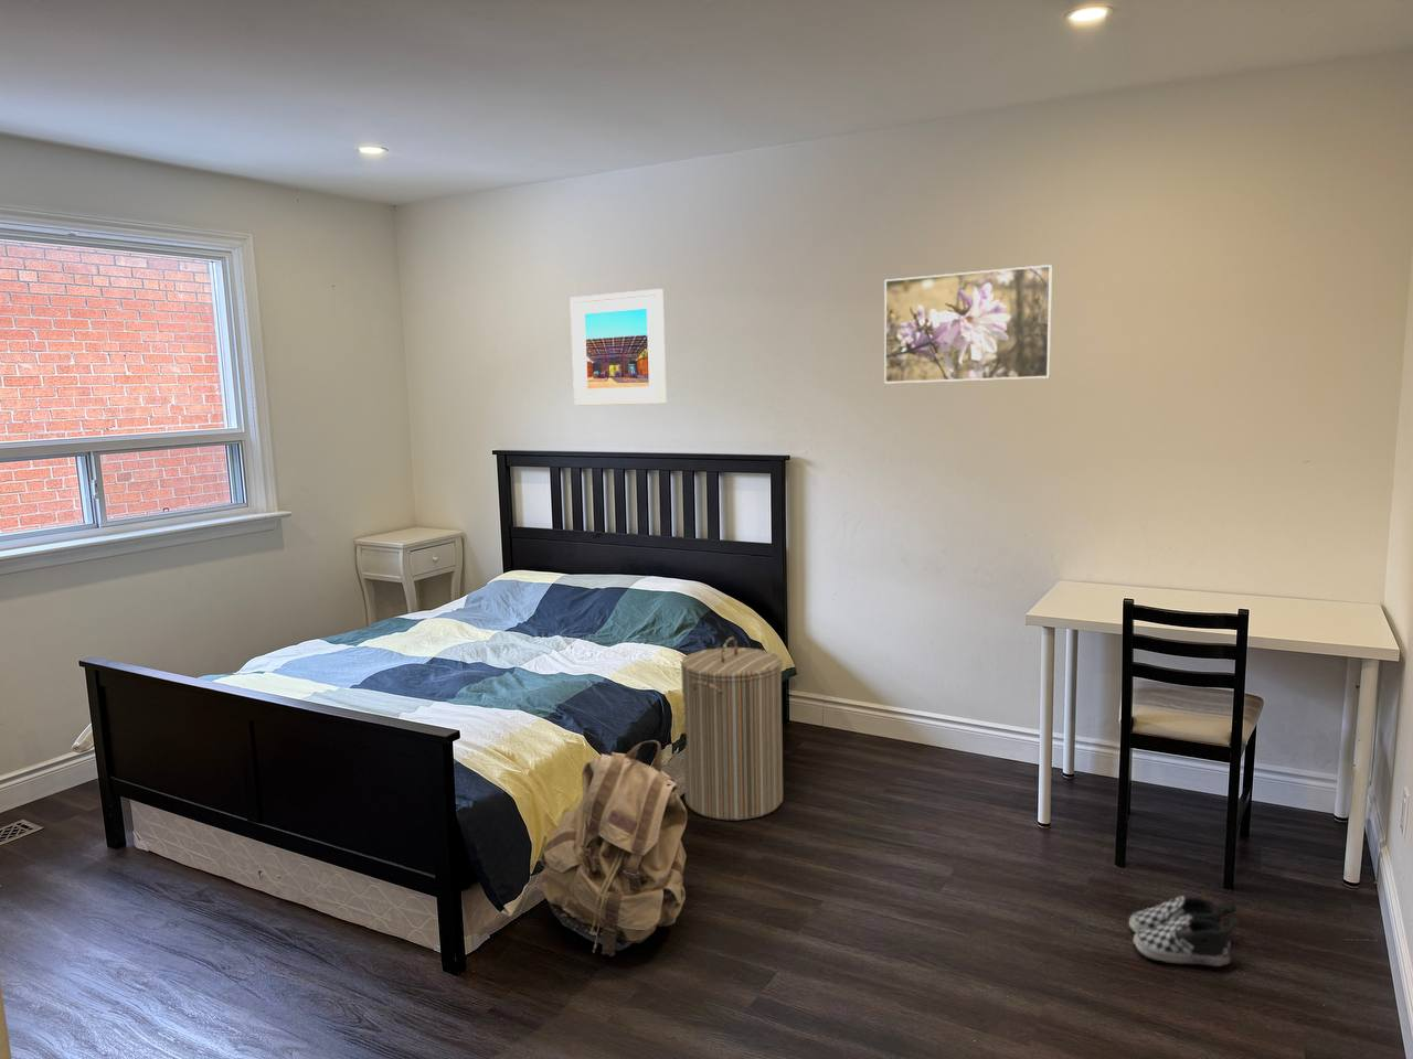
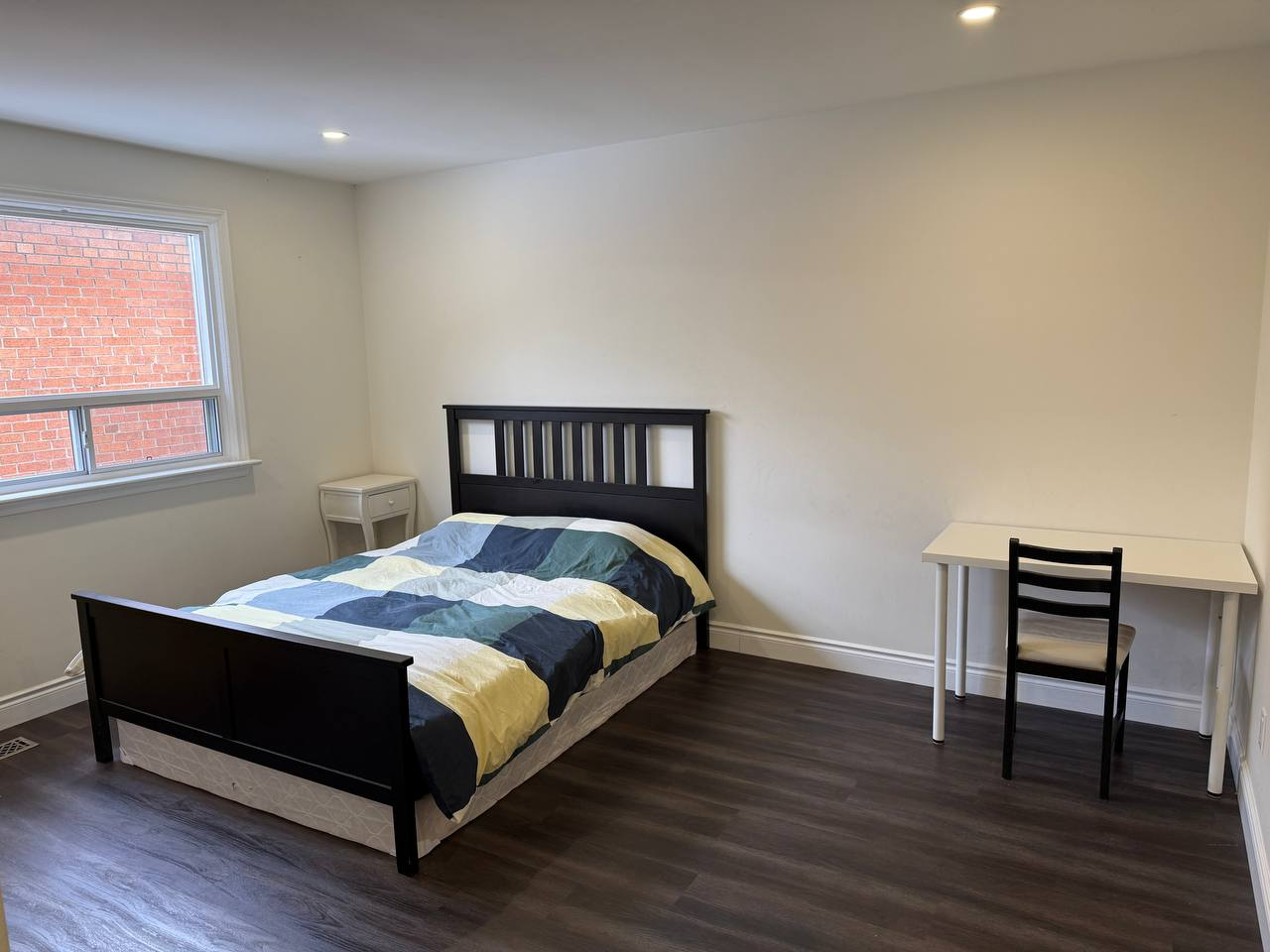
- laundry hamper [680,635,783,821]
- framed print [883,264,1054,384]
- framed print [569,288,666,407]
- backpack [538,739,688,958]
- shoe [1128,894,1239,968]
